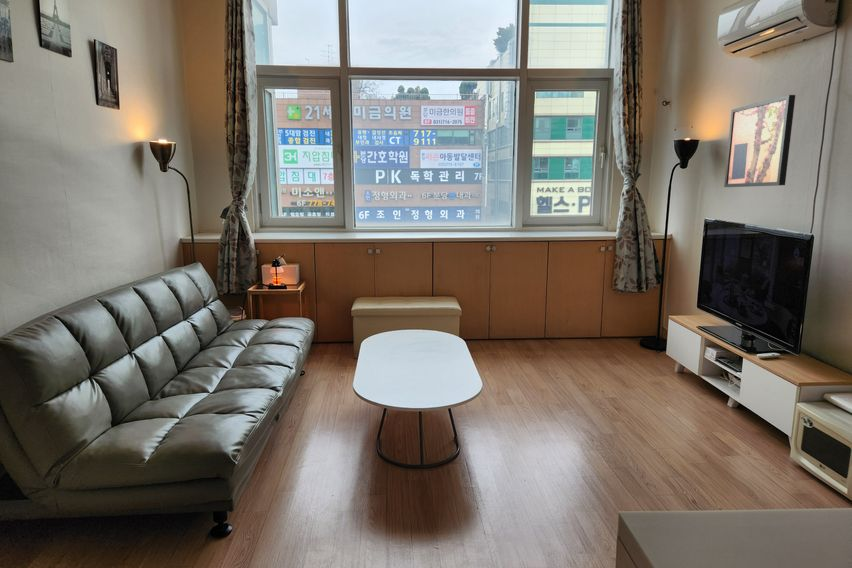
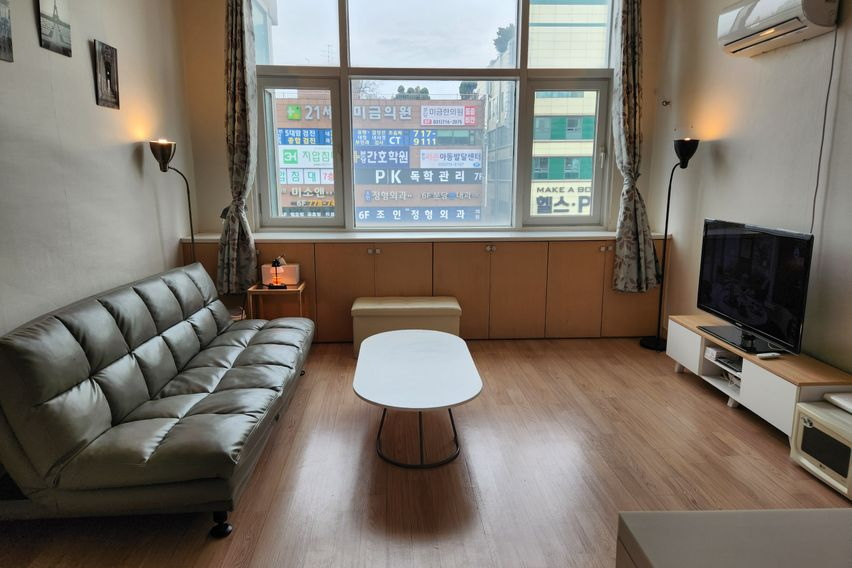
- wall art [723,94,796,188]
